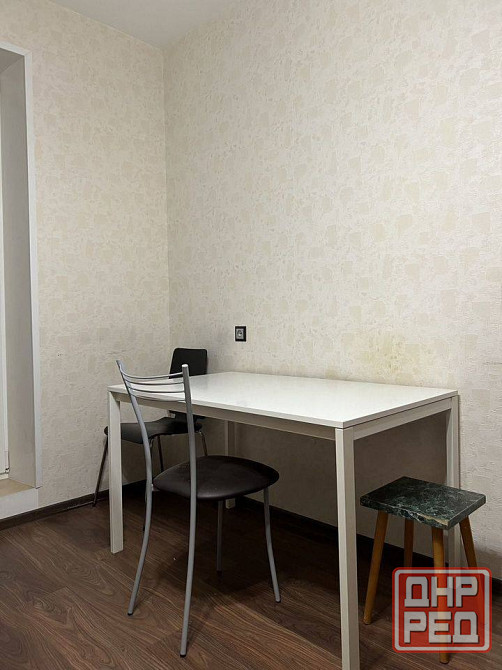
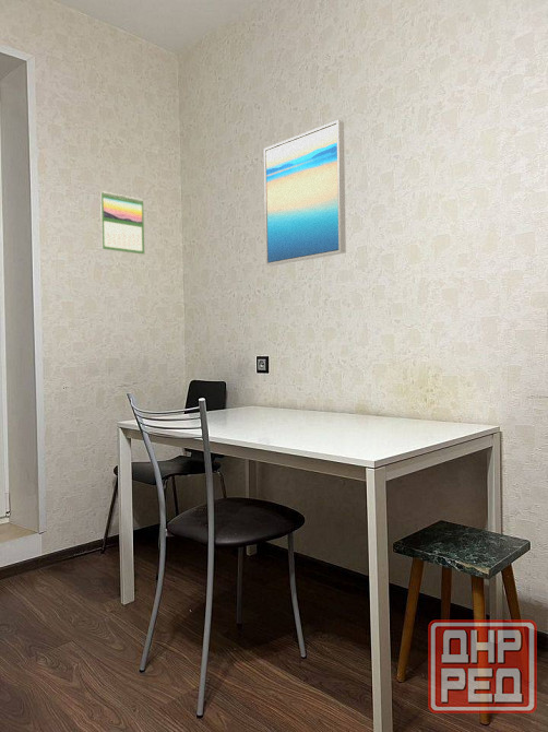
+ calendar [99,190,145,256]
+ wall art [263,119,347,267]
